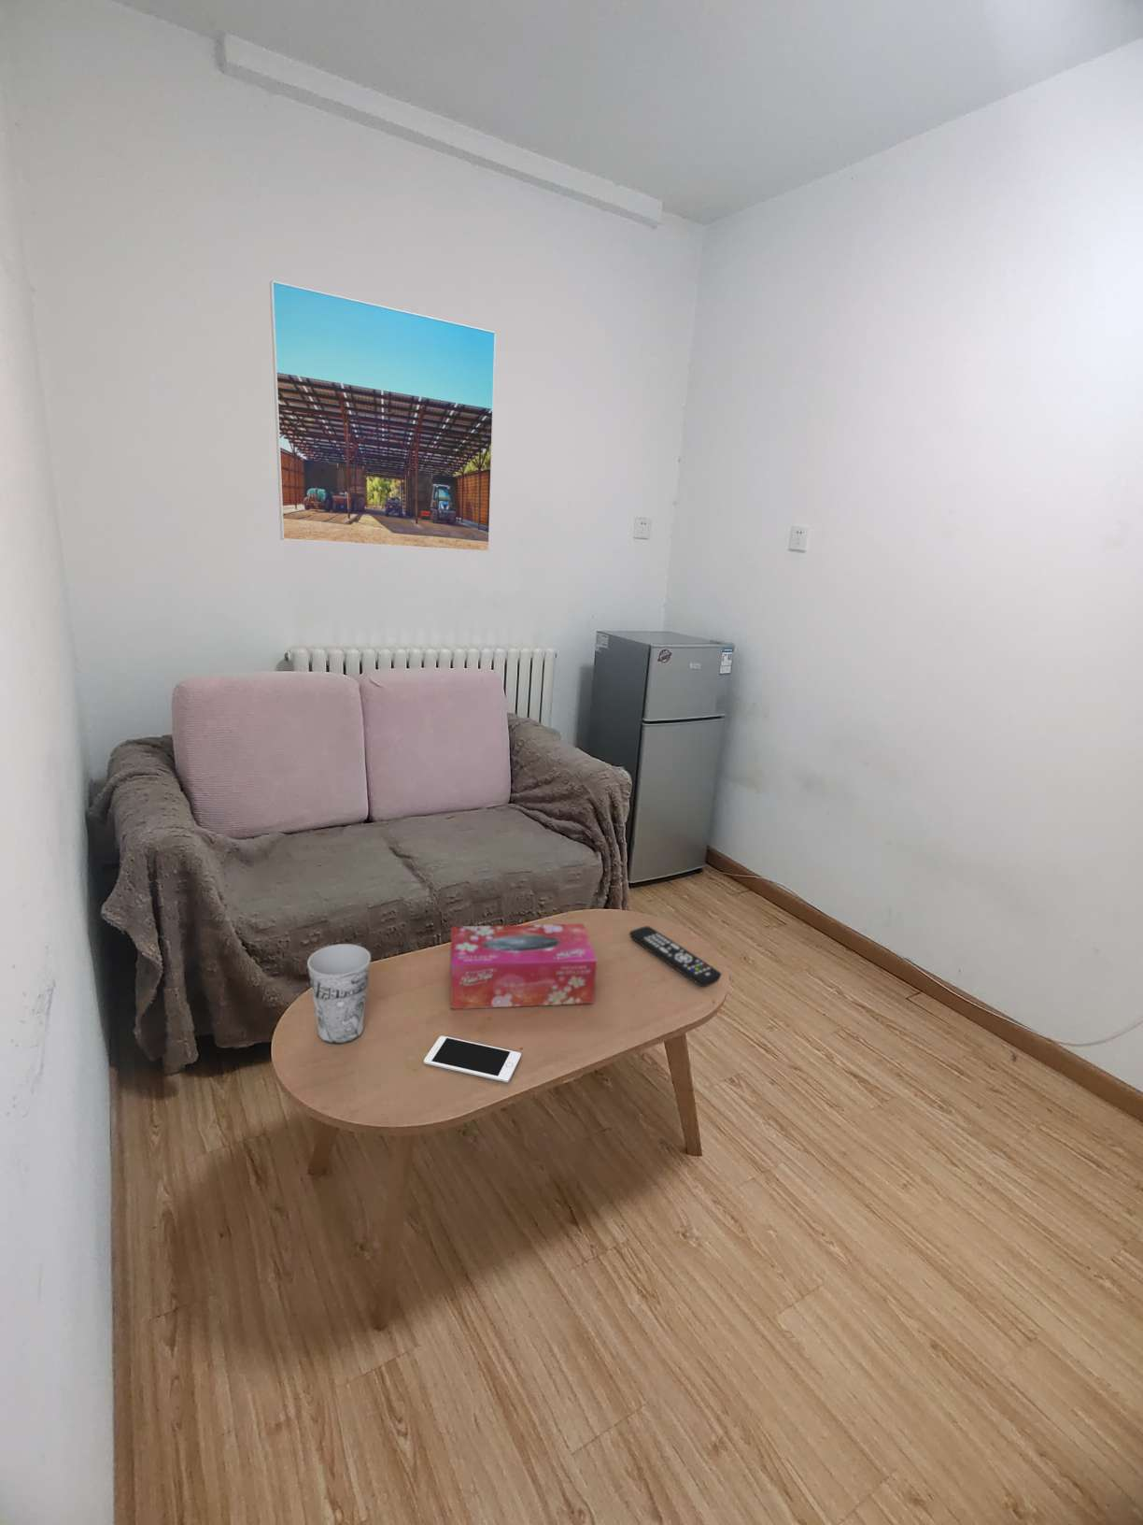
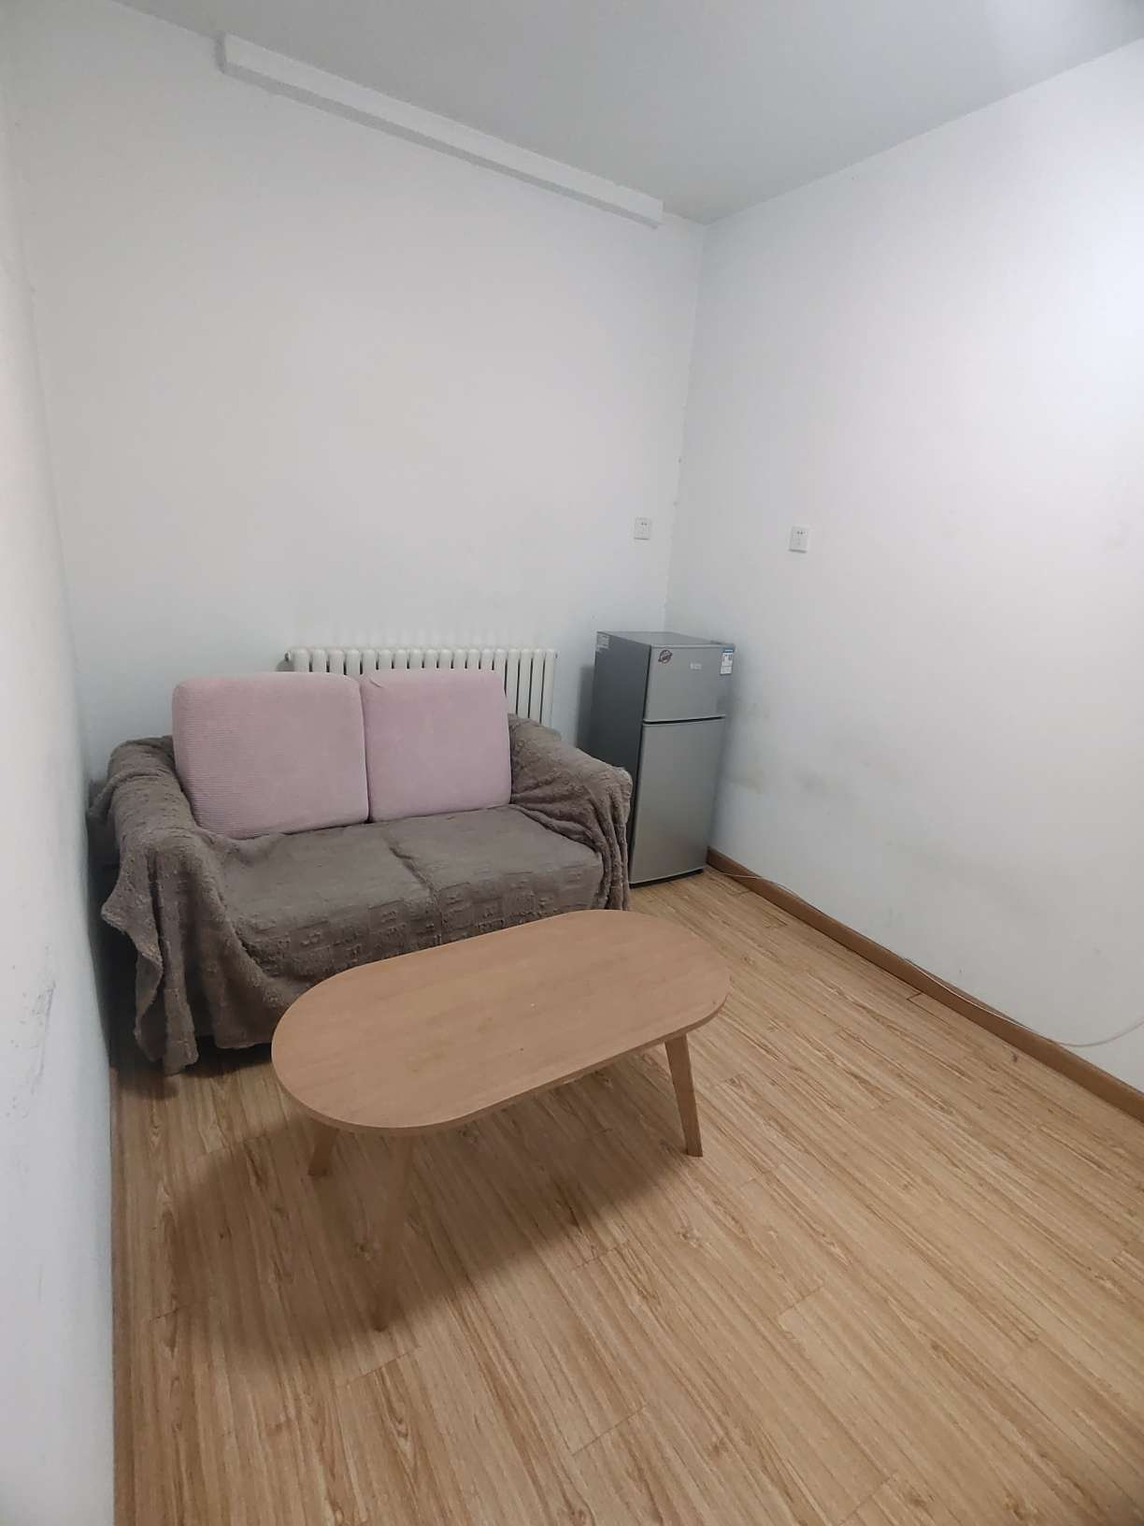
- tissue box [449,923,598,1010]
- cell phone [423,1035,522,1083]
- cup [306,943,372,1045]
- remote control [628,925,723,988]
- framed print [269,280,497,552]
